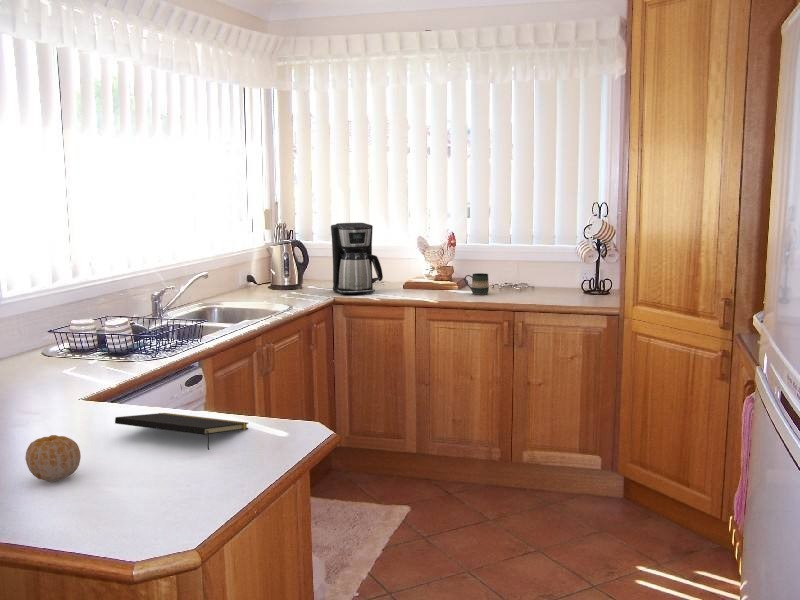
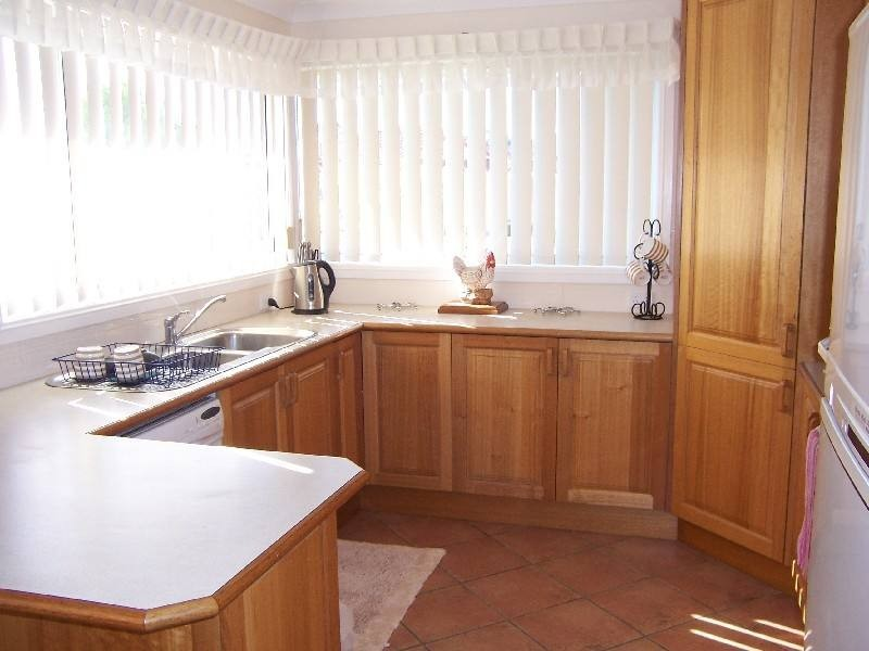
- fruit [24,434,82,483]
- mug [463,272,490,296]
- coffee maker [330,222,384,295]
- notepad [114,412,249,451]
